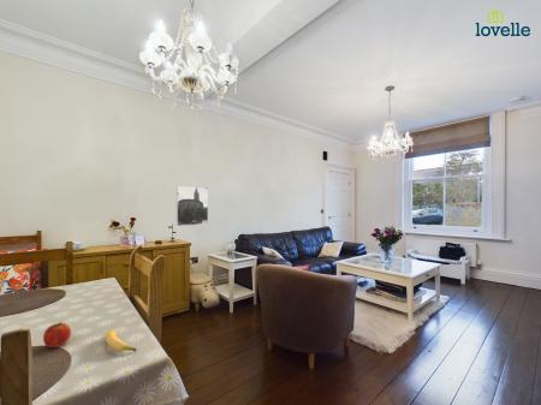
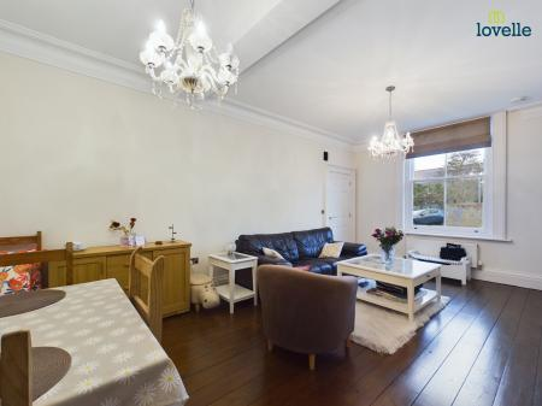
- fruit [42,321,72,349]
- banana [105,328,138,352]
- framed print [176,185,209,227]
